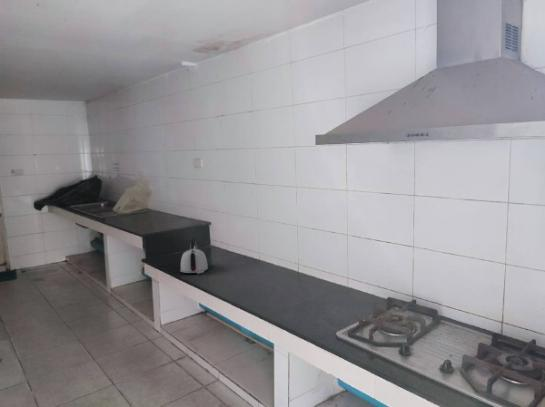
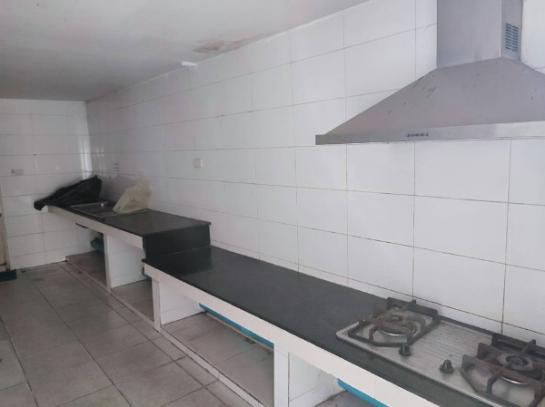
- kettle [180,238,209,275]
